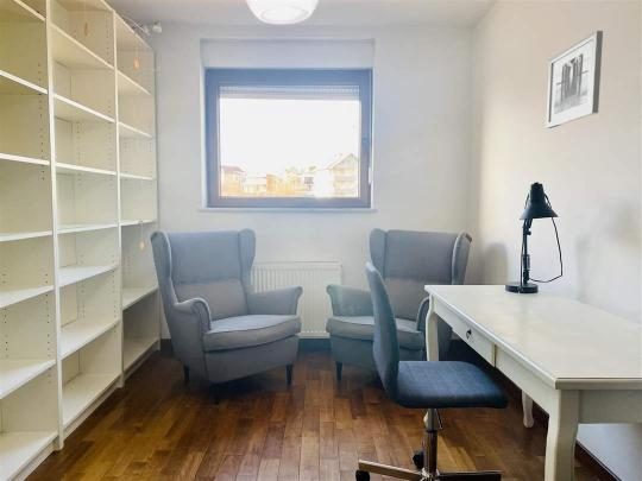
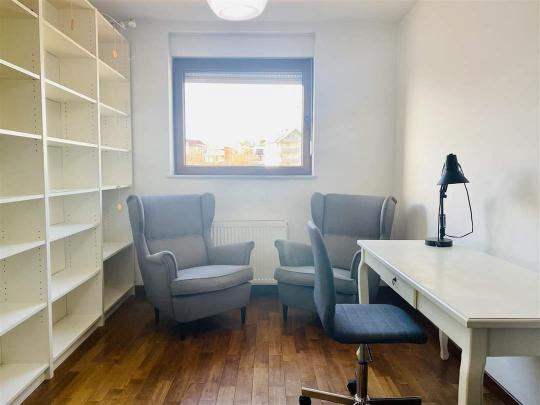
- wall art [545,30,604,129]
